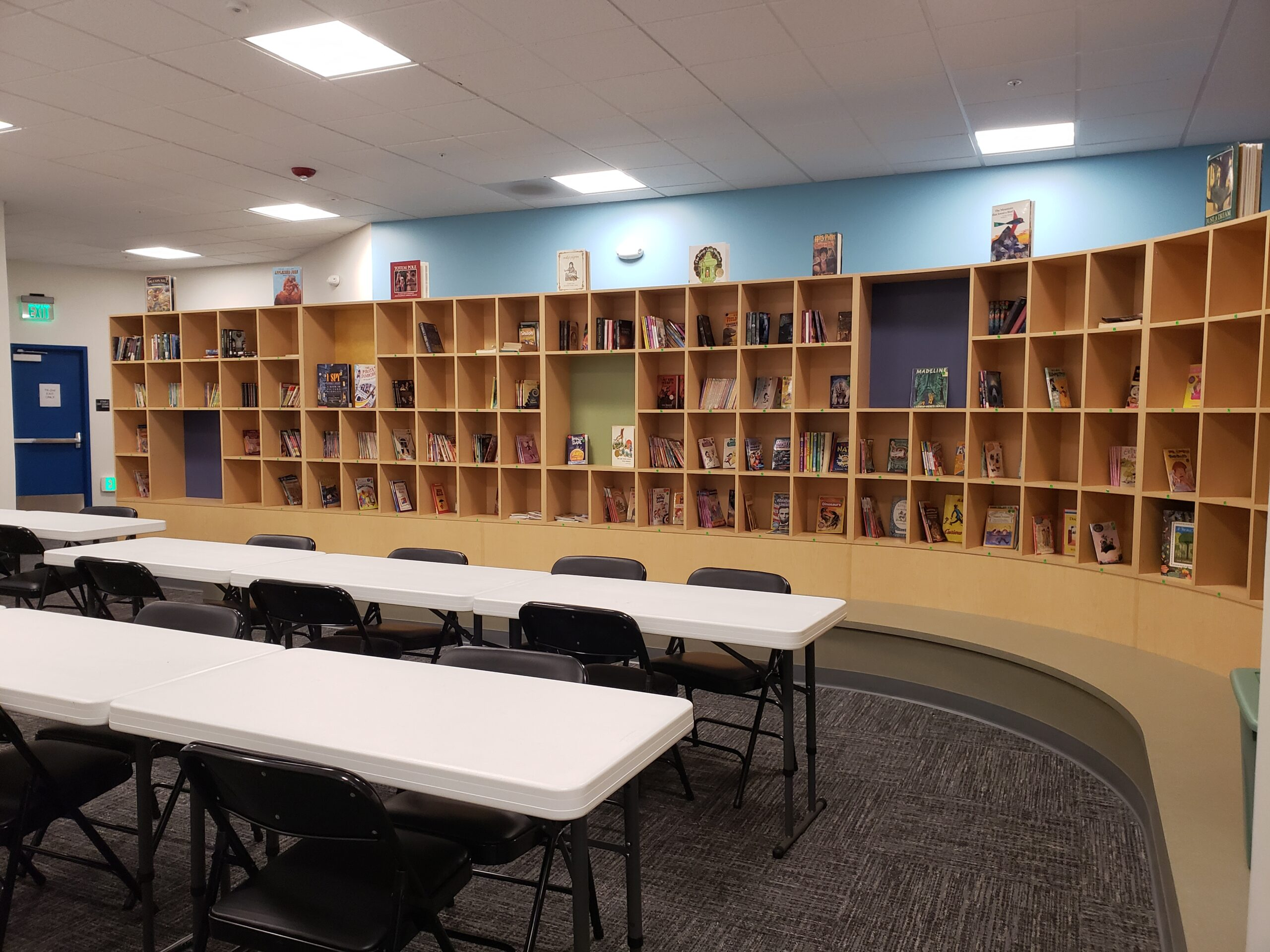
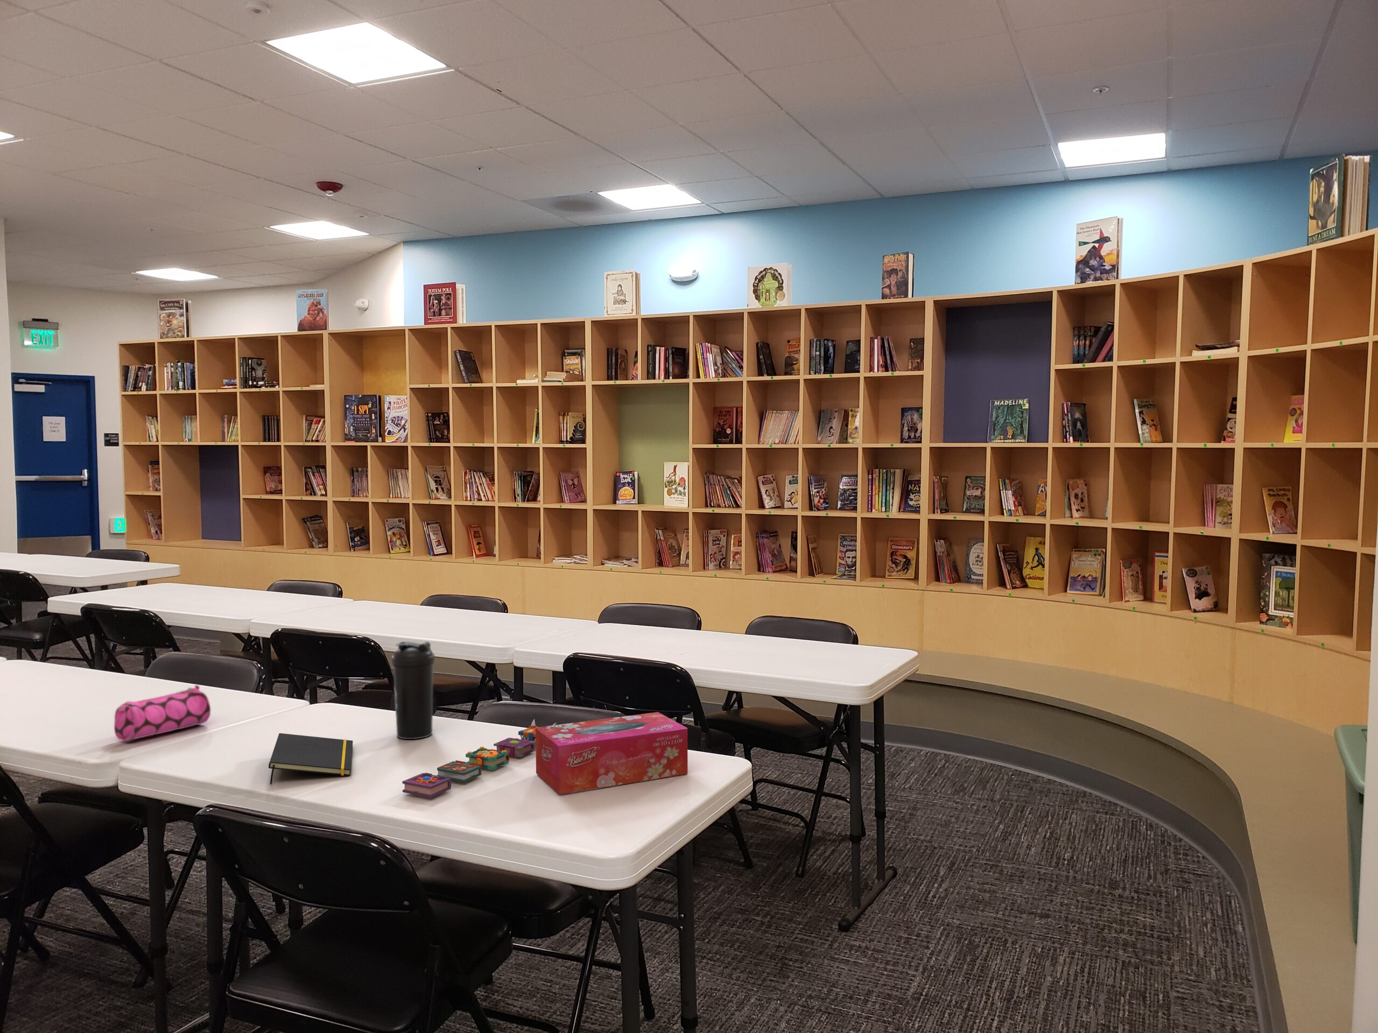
+ tissue box [535,712,688,795]
+ water bottle [392,641,435,740]
+ magic books [401,718,557,798]
+ pencil case [114,685,210,741]
+ notepad [268,732,353,785]
